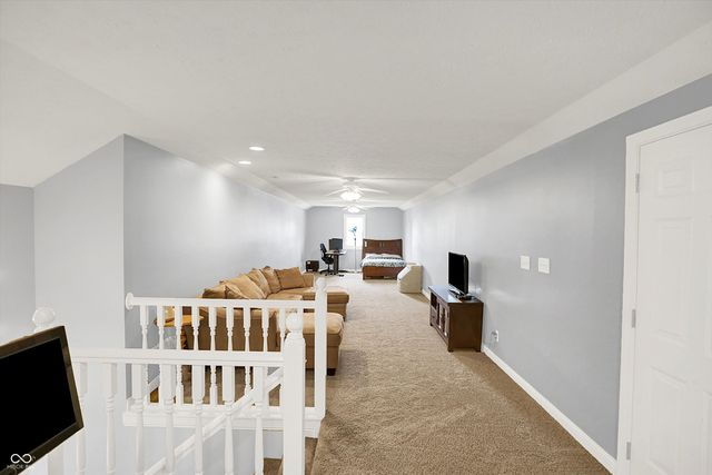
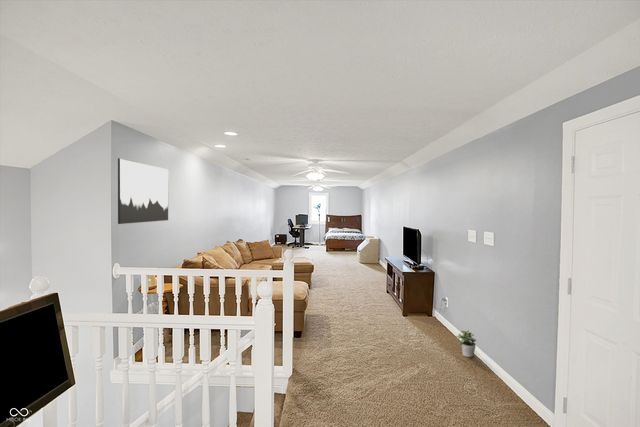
+ wall art [117,157,169,225]
+ potted plant [455,329,477,358]
